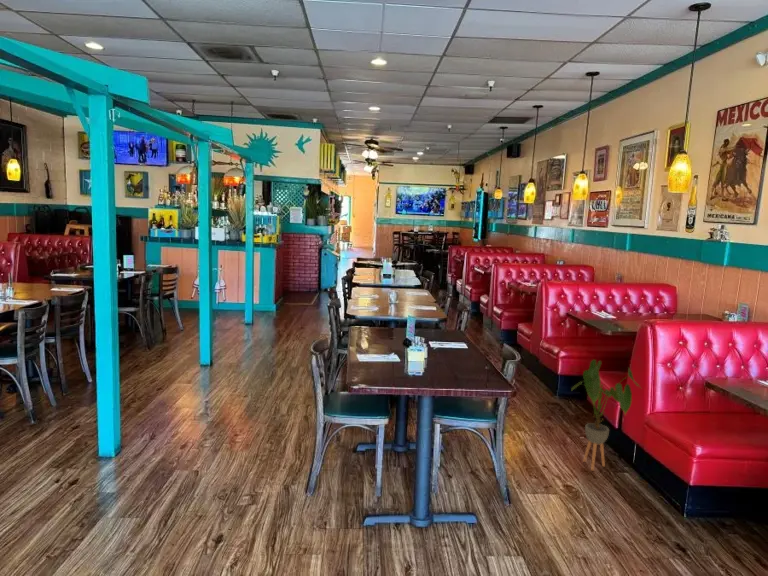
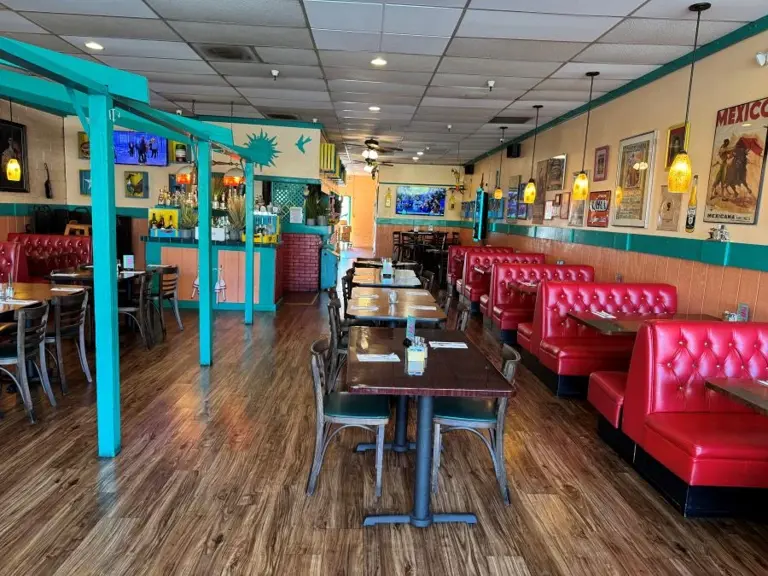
- house plant [570,358,641,471]
